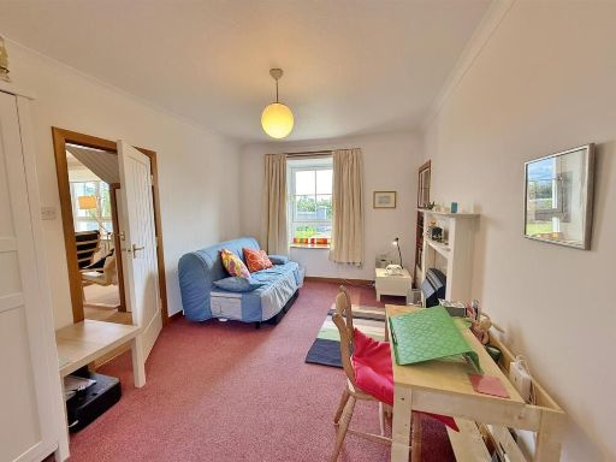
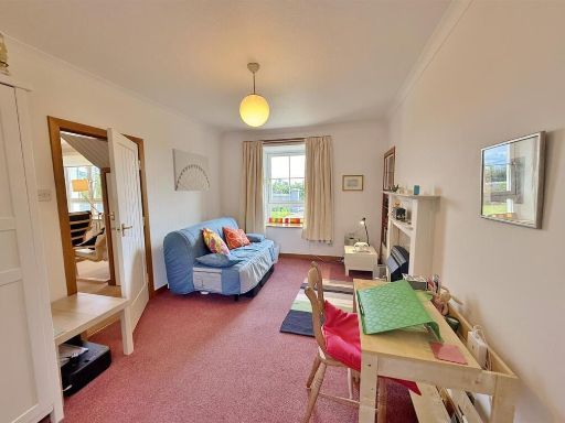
+ wall art [171,148,211,192]
